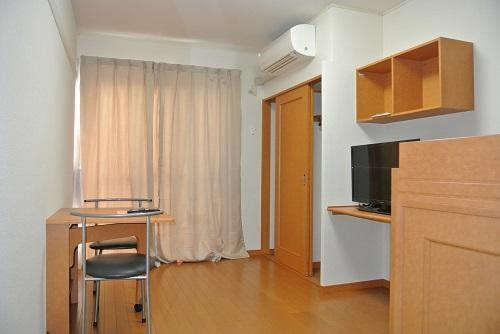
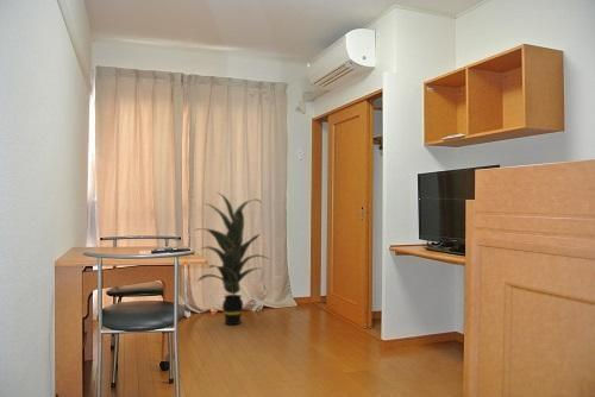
+ indoor plant [193,191,270,326]
